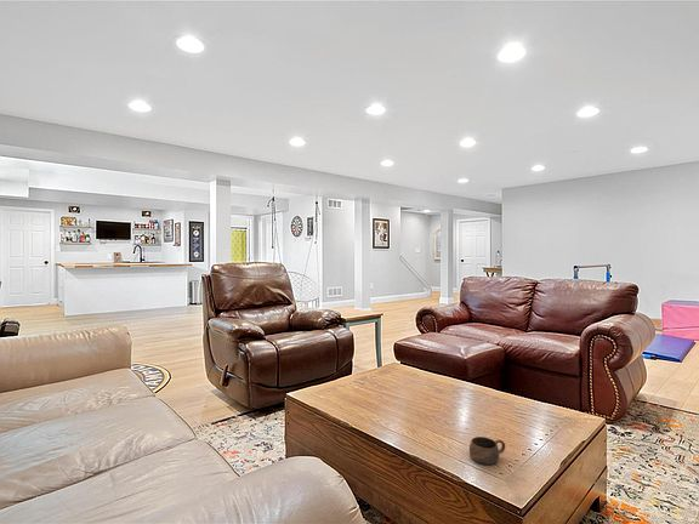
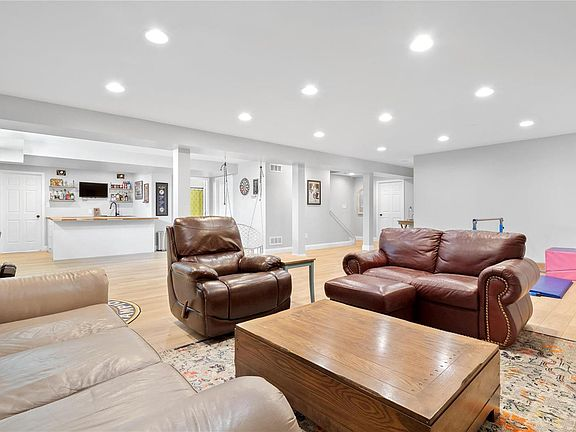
- cup [468,435,506,466]
